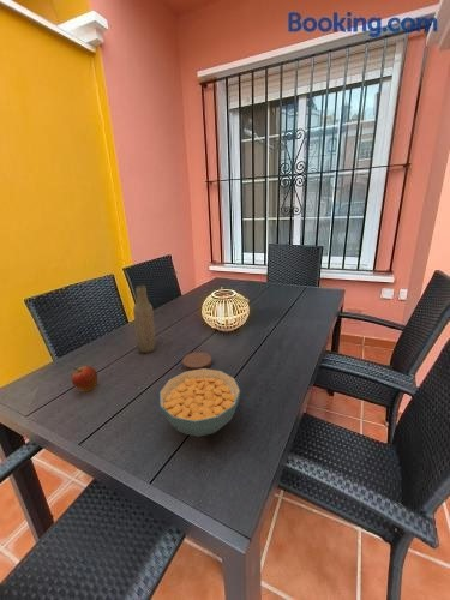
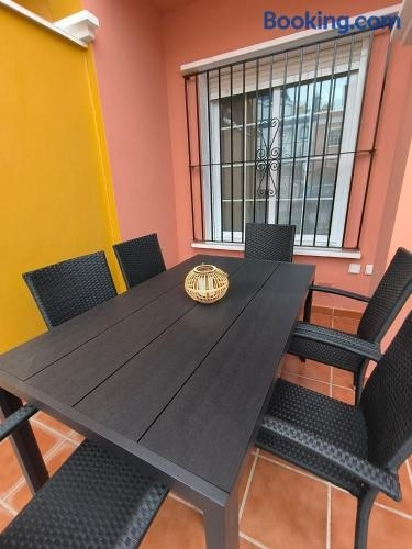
- fruit [71,365,98,392]
- bottle [132,284,157,354]
- coaster [181,350,212,371]
- cereal bowl [158,368,241,438]
